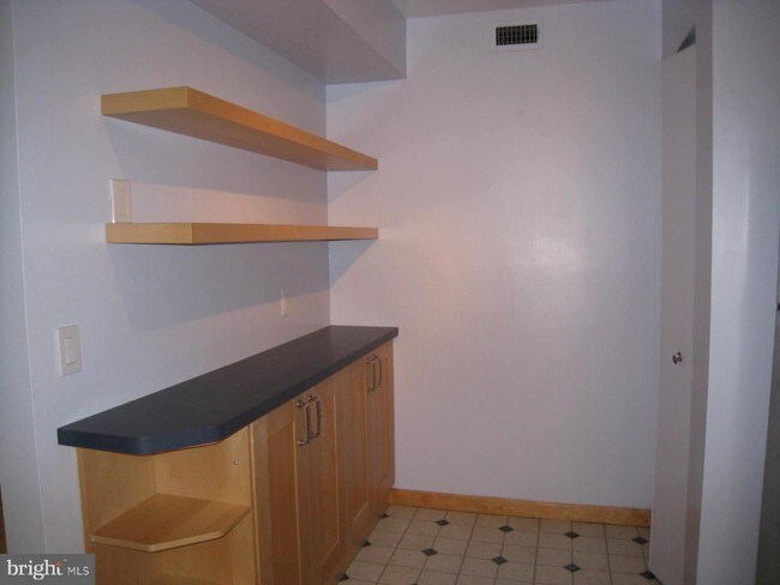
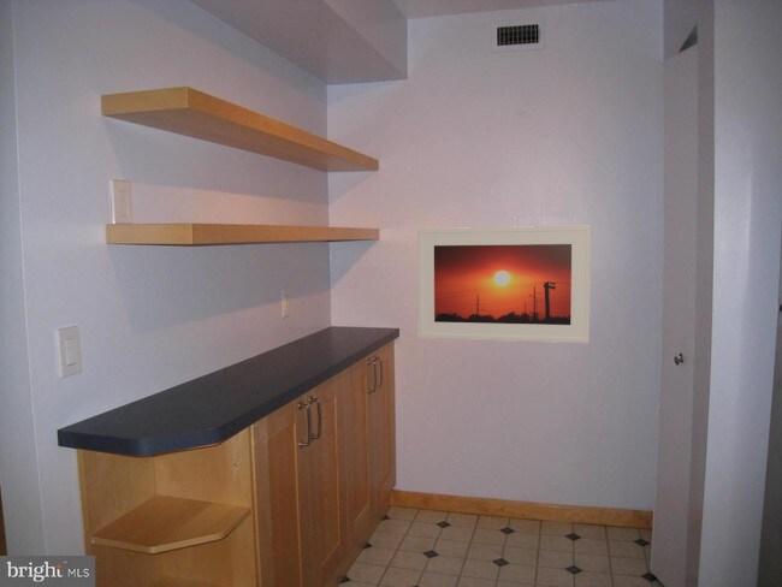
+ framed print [416,225,592,344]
